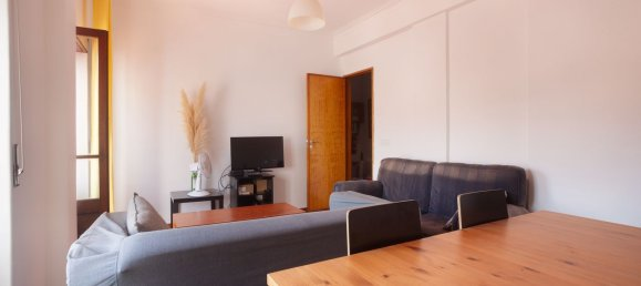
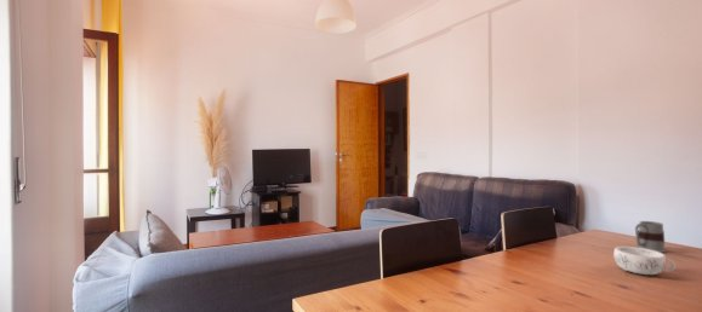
+ mug [634,220,668,254]
+ decorative bowl [612,245,677,276]
